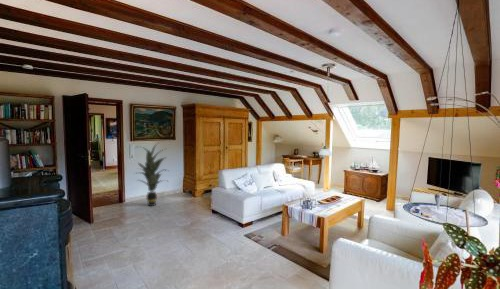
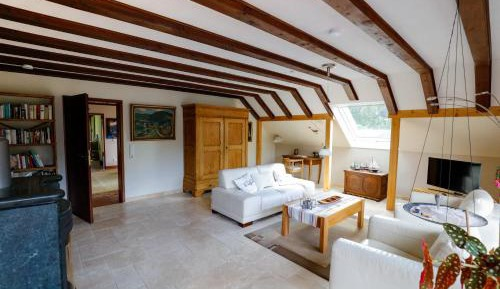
- indoor plant [133,141,171,207]
